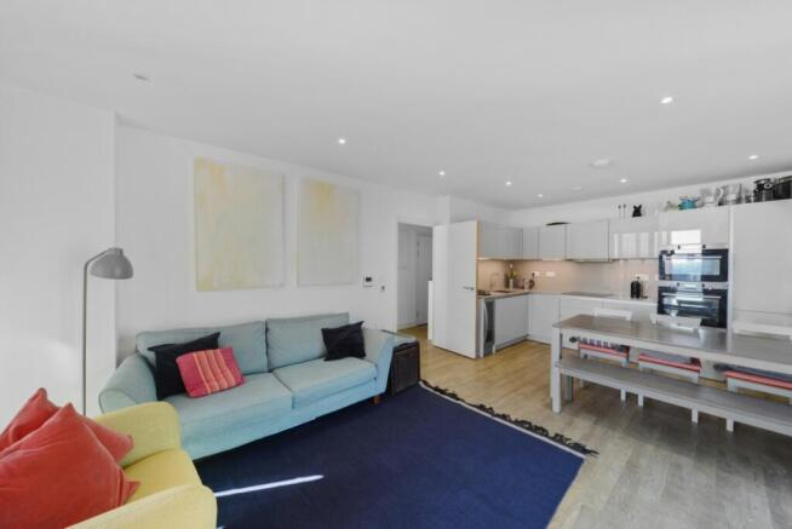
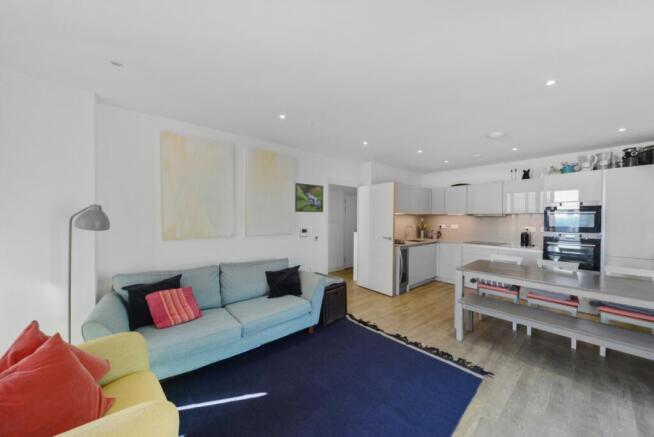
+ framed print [294,182,324,213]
